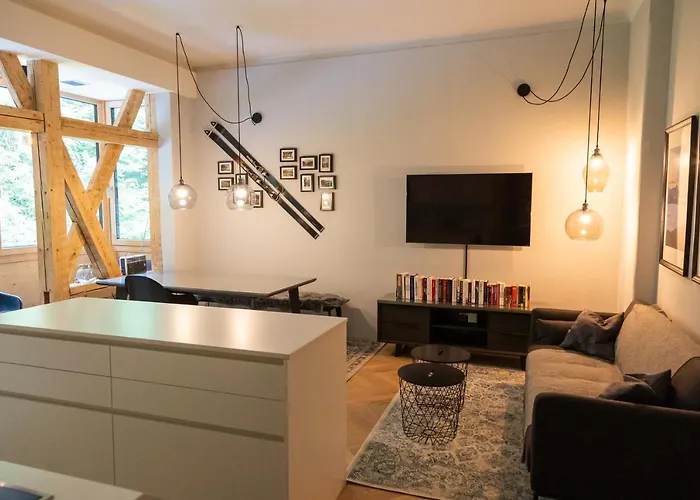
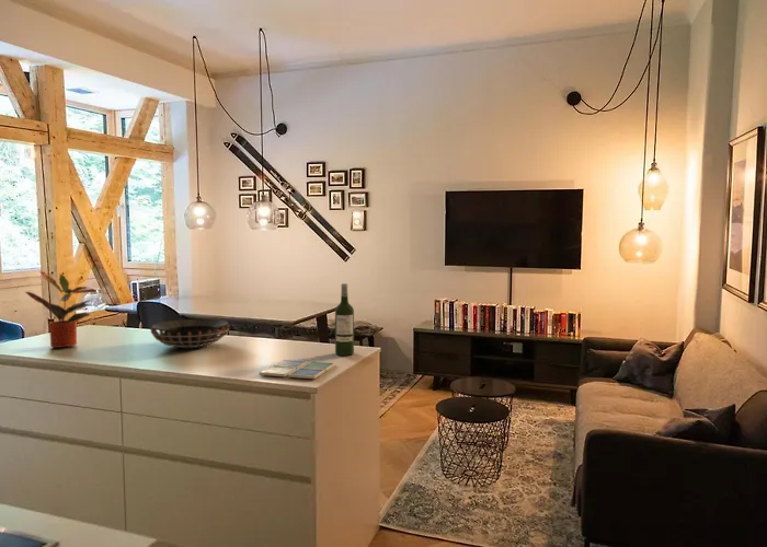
+ wine bottle [334,282,355,357]
+ potted plant [24,270,98,349]
+ drink coaster [257,359,336,380]
+ decorative bowl [149,318,231,349]
